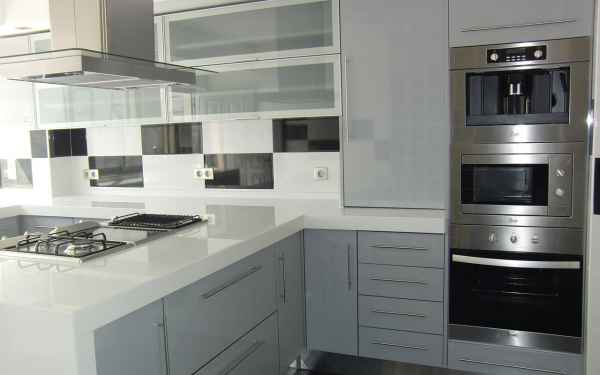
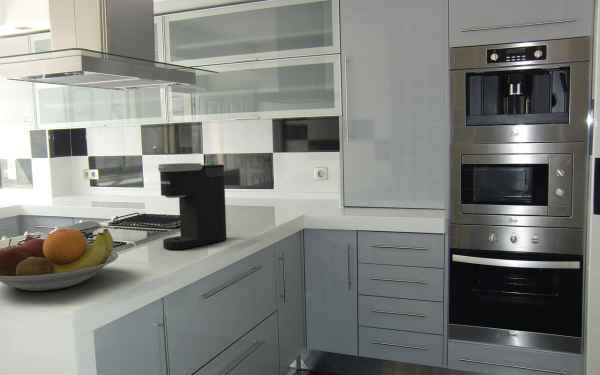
+ fruit bowl [0,228,119,292]
+ coffee maker [157,162,228,251]
